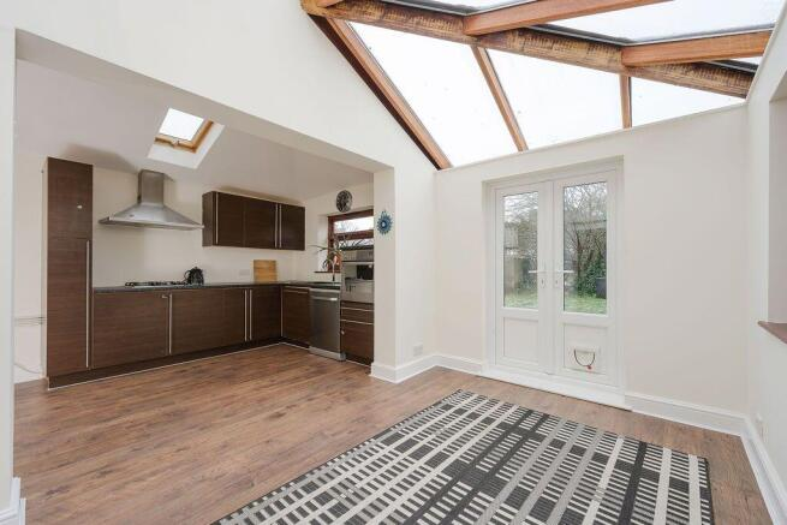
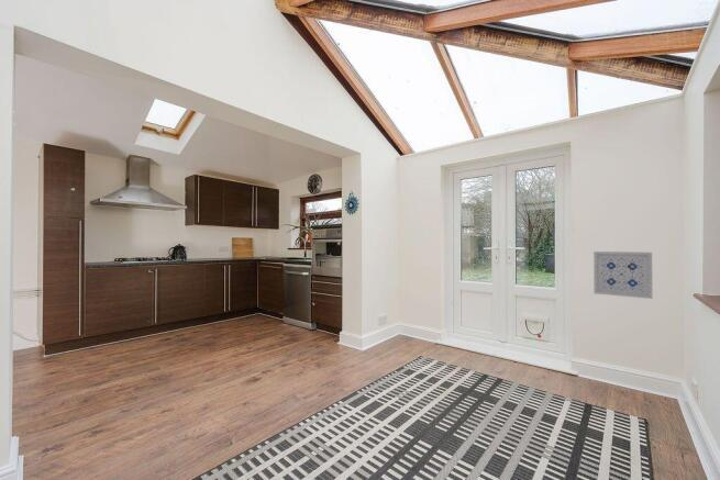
+ wall art [592,250,653,300]
